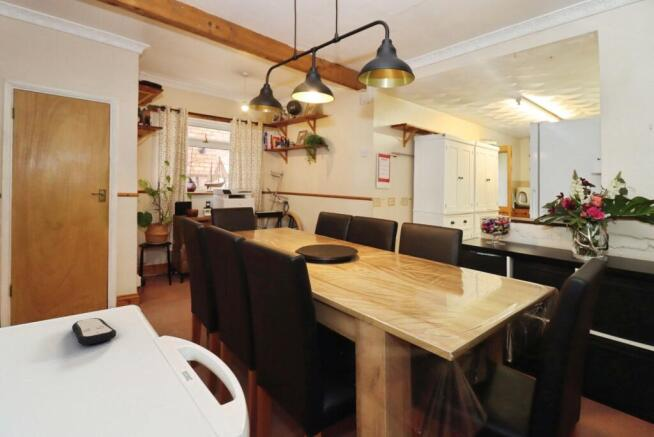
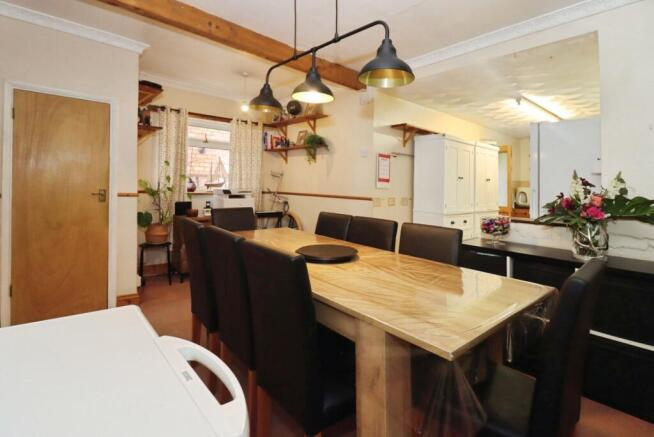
- remote control [71,317,117,346]
